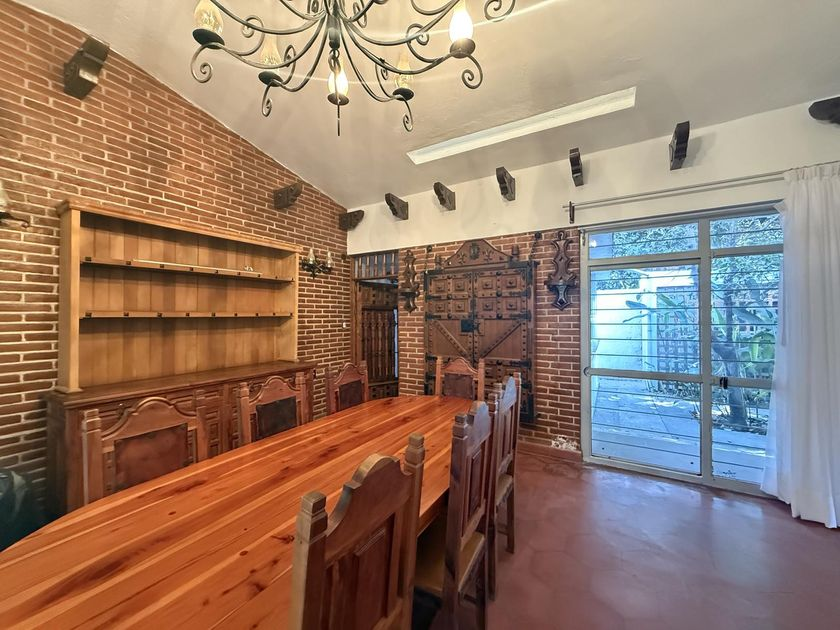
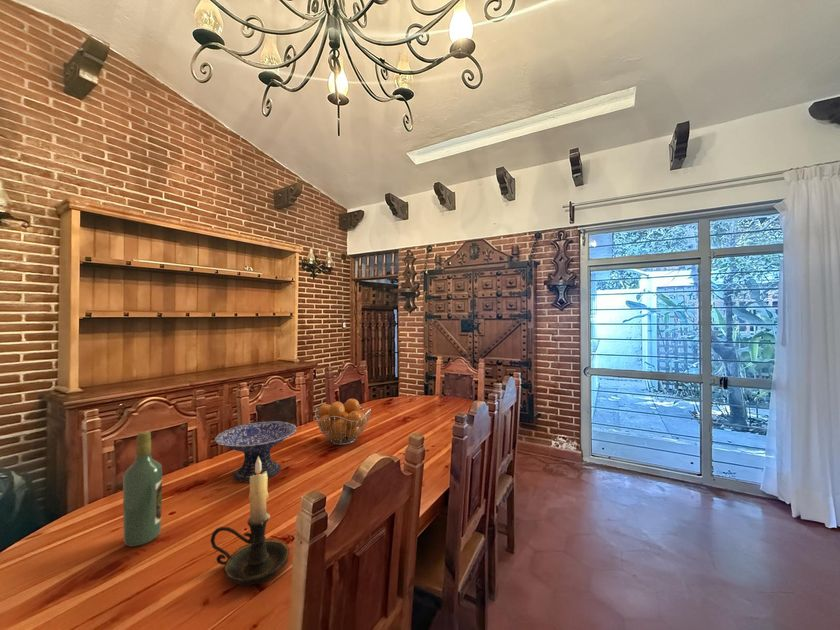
+ fruit basket [314,398,372,446]
+ wine bottle [122,430,163,547]
+ decorative bowl [214,420,298,483]
+ candle holder [209,456,291,587]
